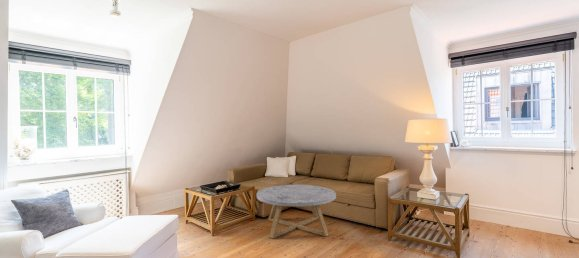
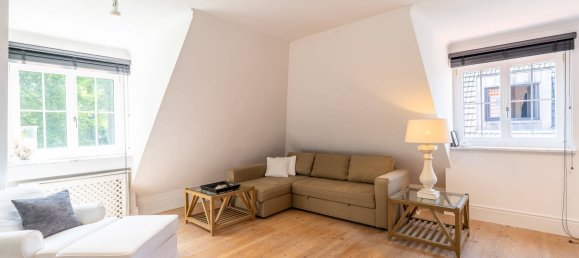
- coffee table [256,184,337,239]
